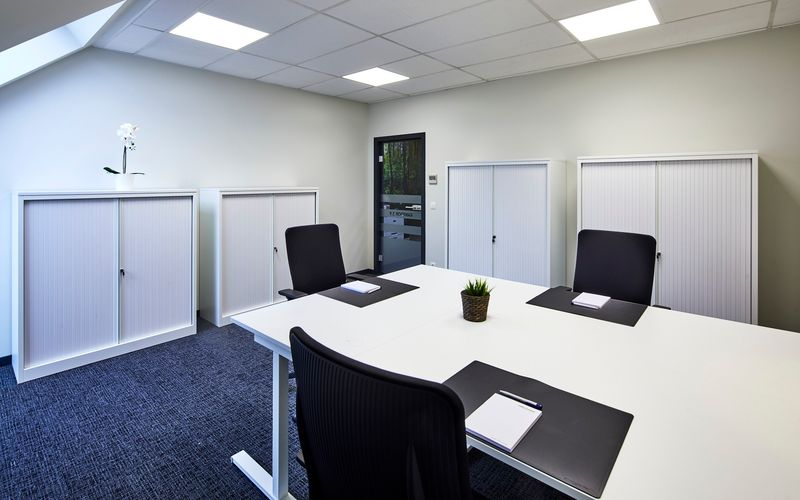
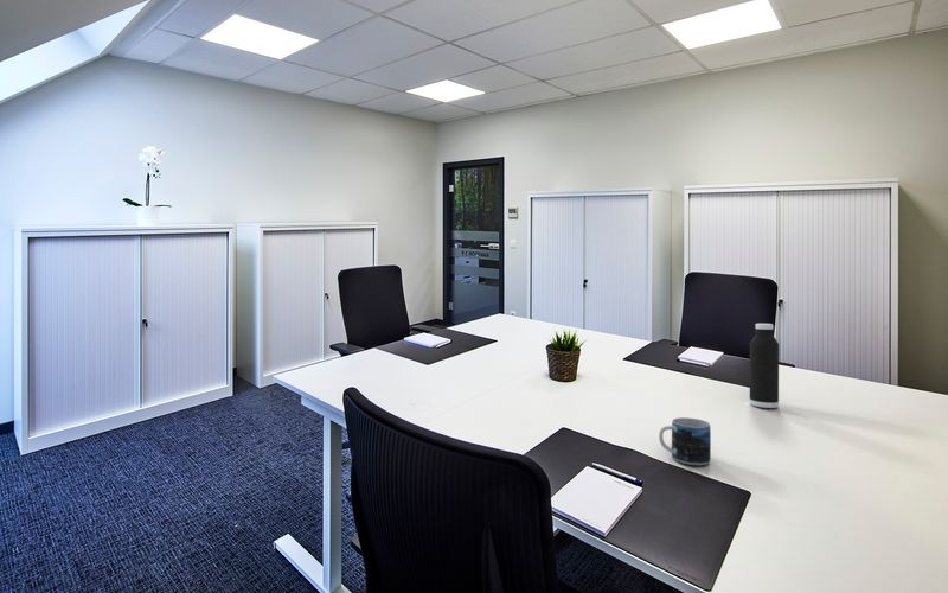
+ mug [658,416,712,466]
+ water bottle [749,323,780,409]
